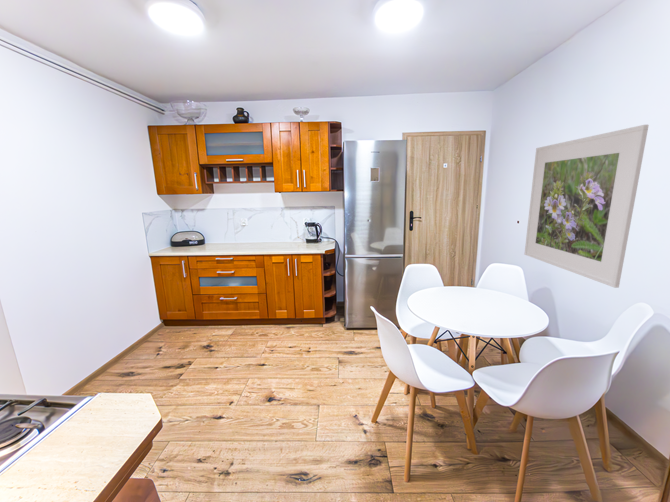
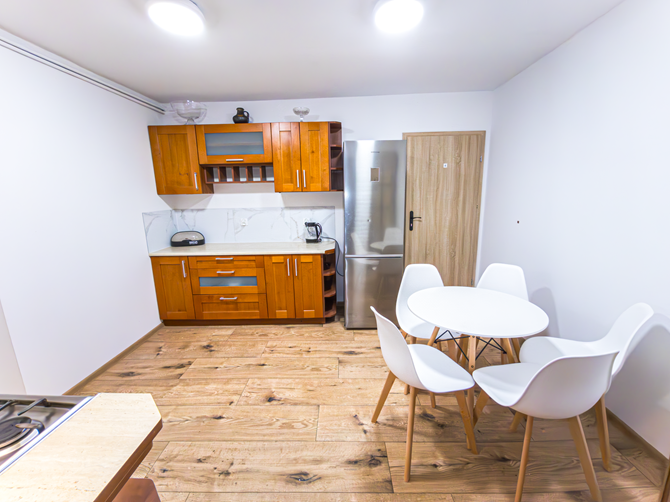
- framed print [523,124,650,289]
